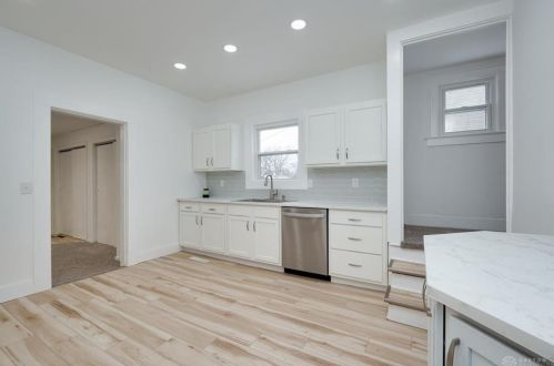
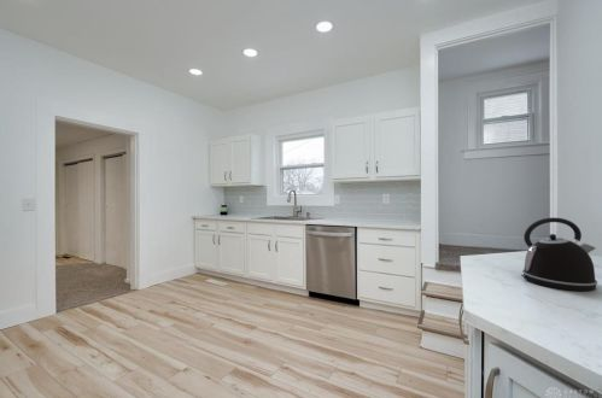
+ kettle [520,217,598,292]
